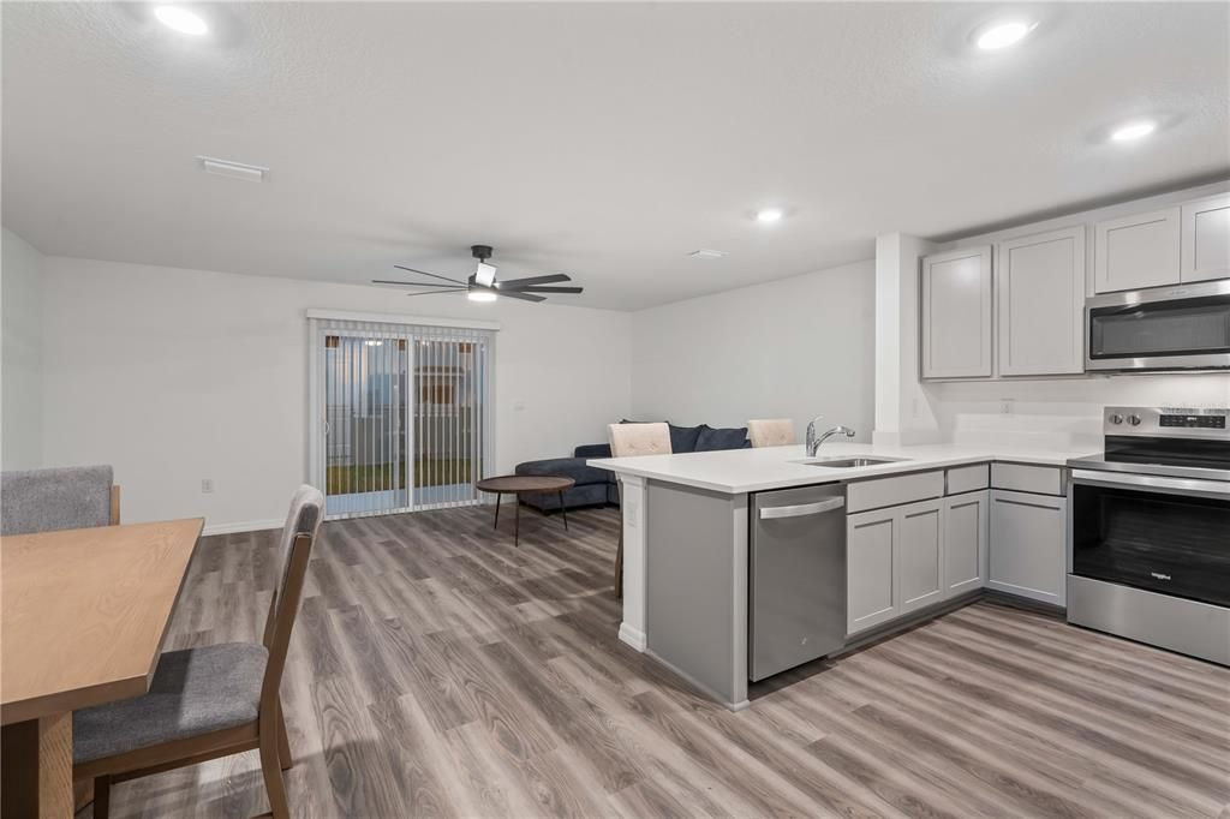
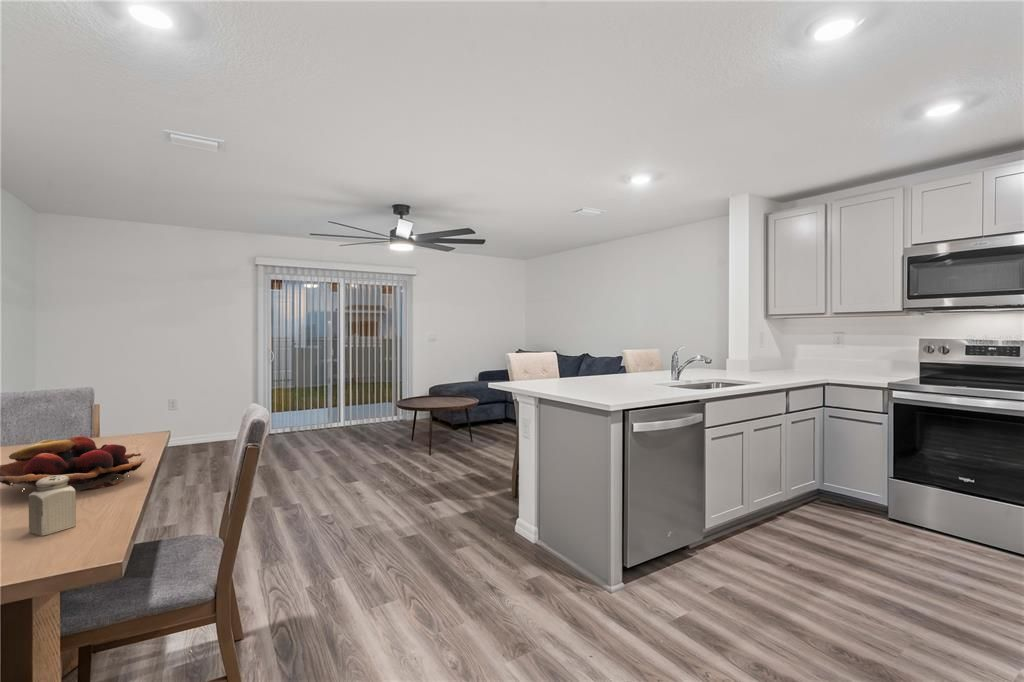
+ fruit basket [0,436,147,494]
+ salt shaker [27,475,77,537]
